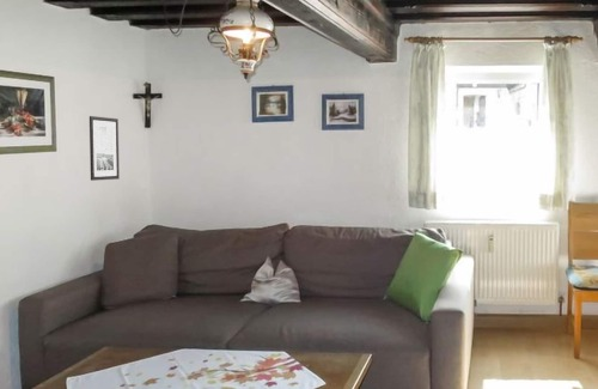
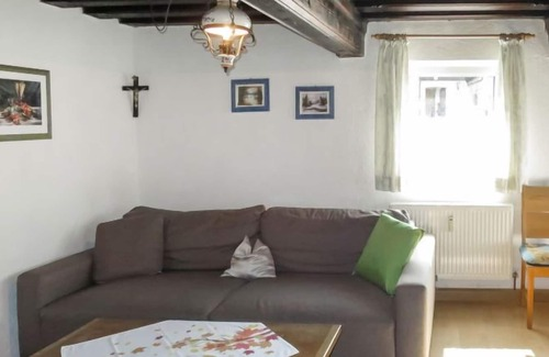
- wall art [89,115,121,182]
